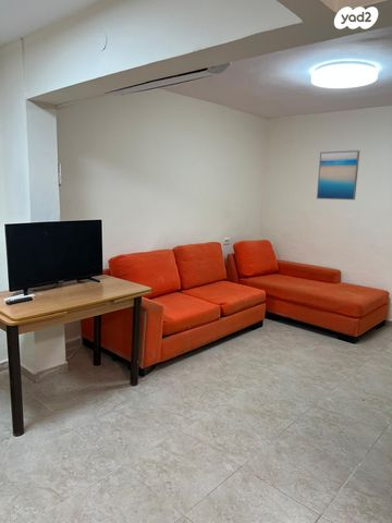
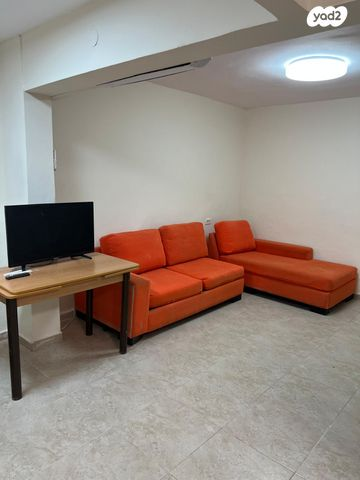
- wall art [316,149,360,200]
